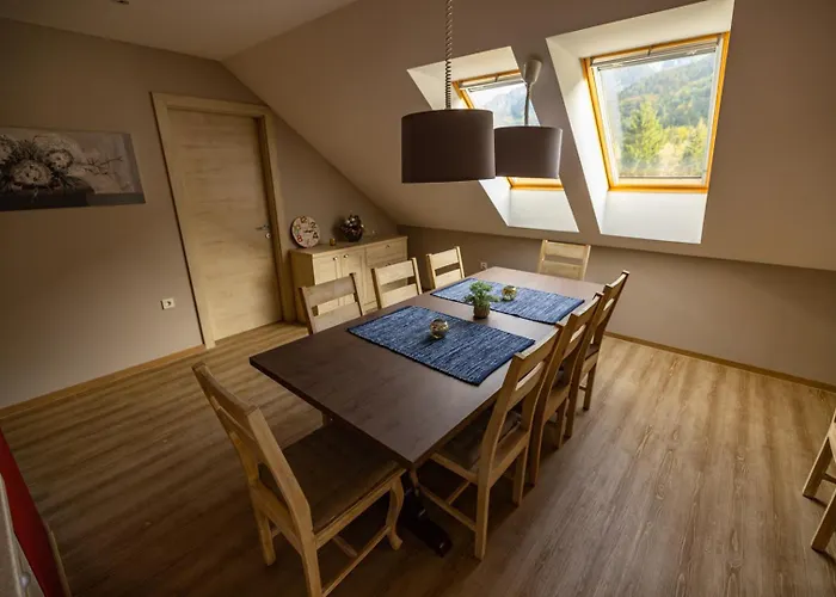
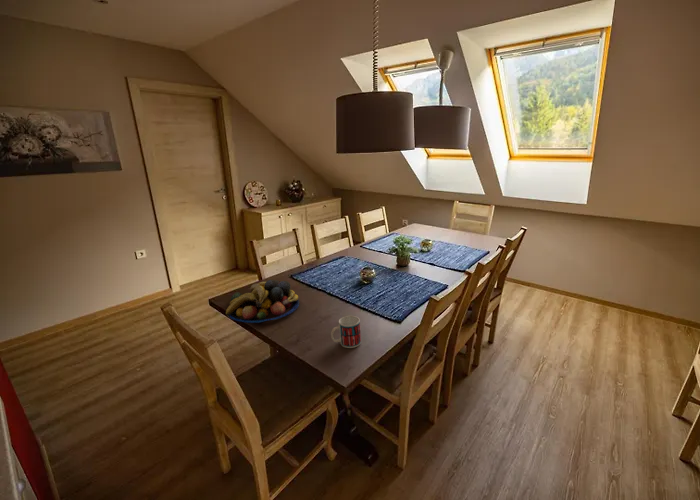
+ mug [330,315,362,349]
+ fruit bowl [225,279,300,324]
